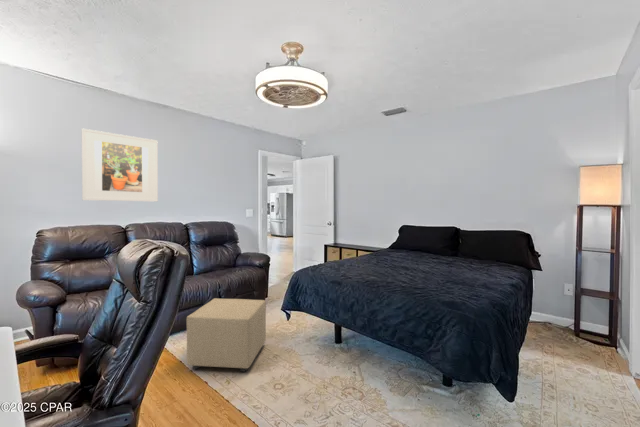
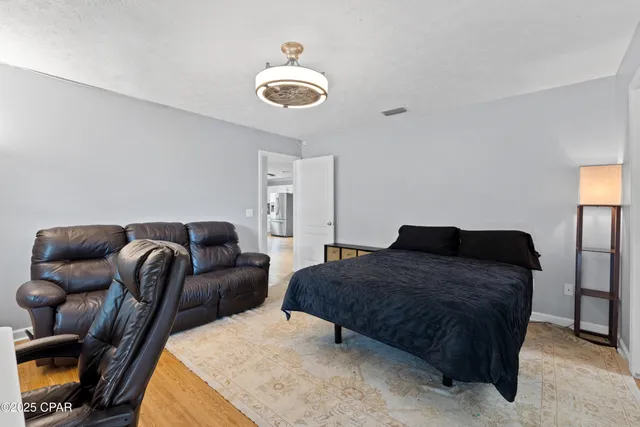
- ottoman [185,297,267,373]
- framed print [80,127,159,203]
